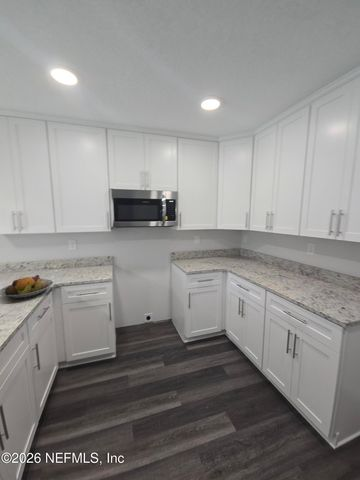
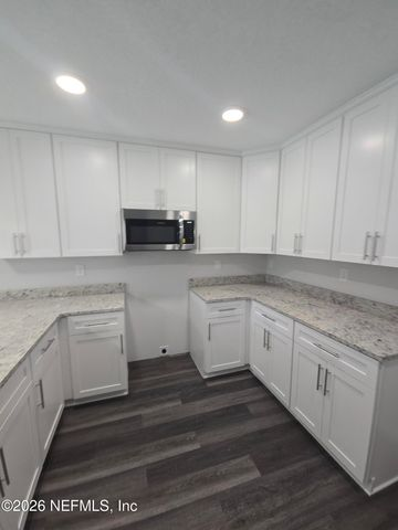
- fruit bowl [0,274,54,299]
